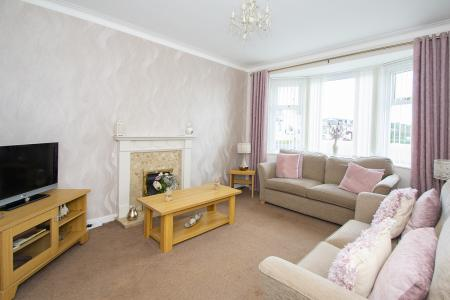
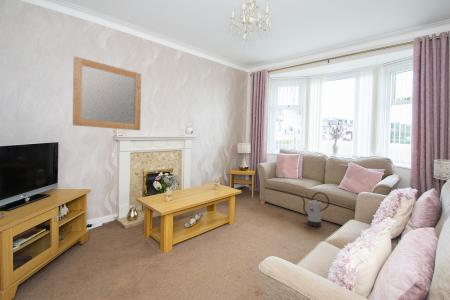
+ home mirror [72,55,142,131]
+ watering can [300,191,330,228]
